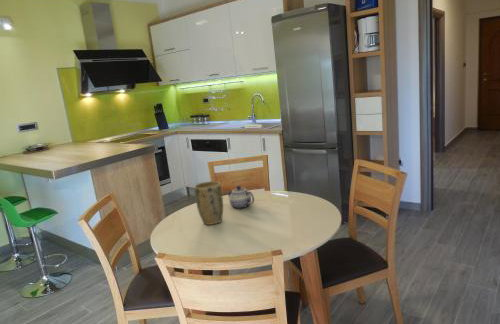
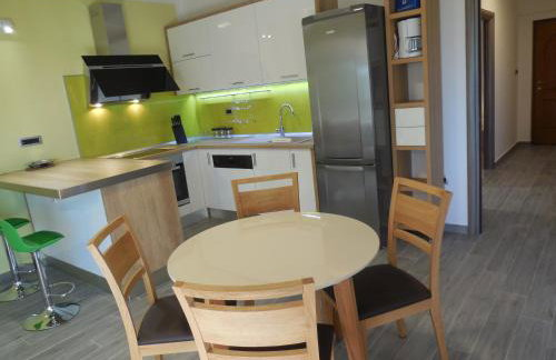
- teapot [226,185,255,209]
- plant pot [193,180,224,226]
